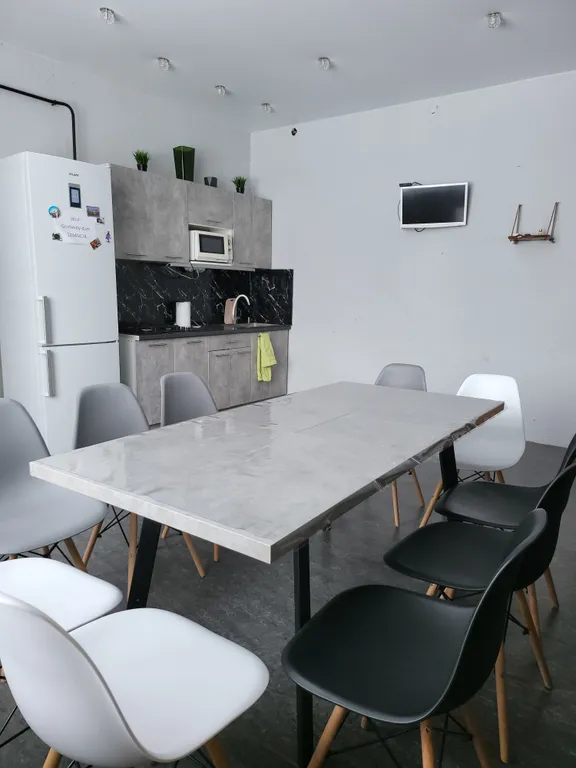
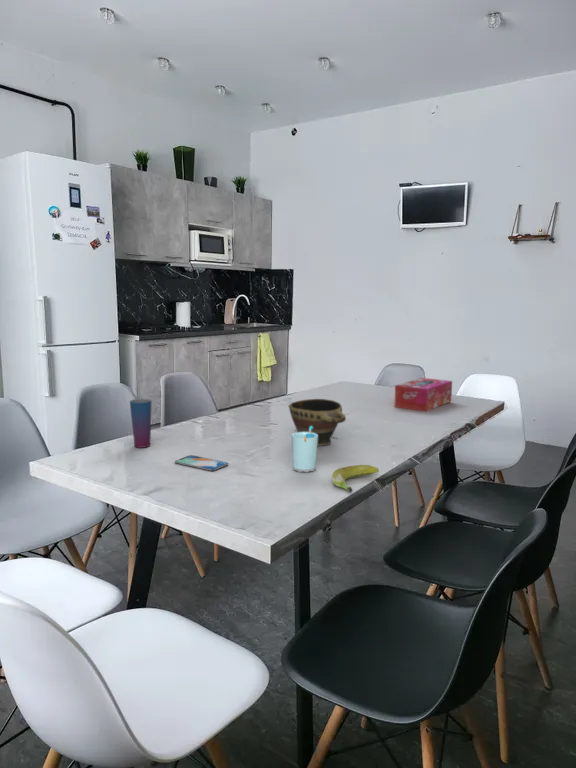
+ bowl [287,398,347,447]
+ cup [129,398,153,449]
+ smartphone [174,454,229,472]
+ cup [291,426,318,473]
+ tissue box [393,377,453,412]
+ banana [331,464,380,493]
